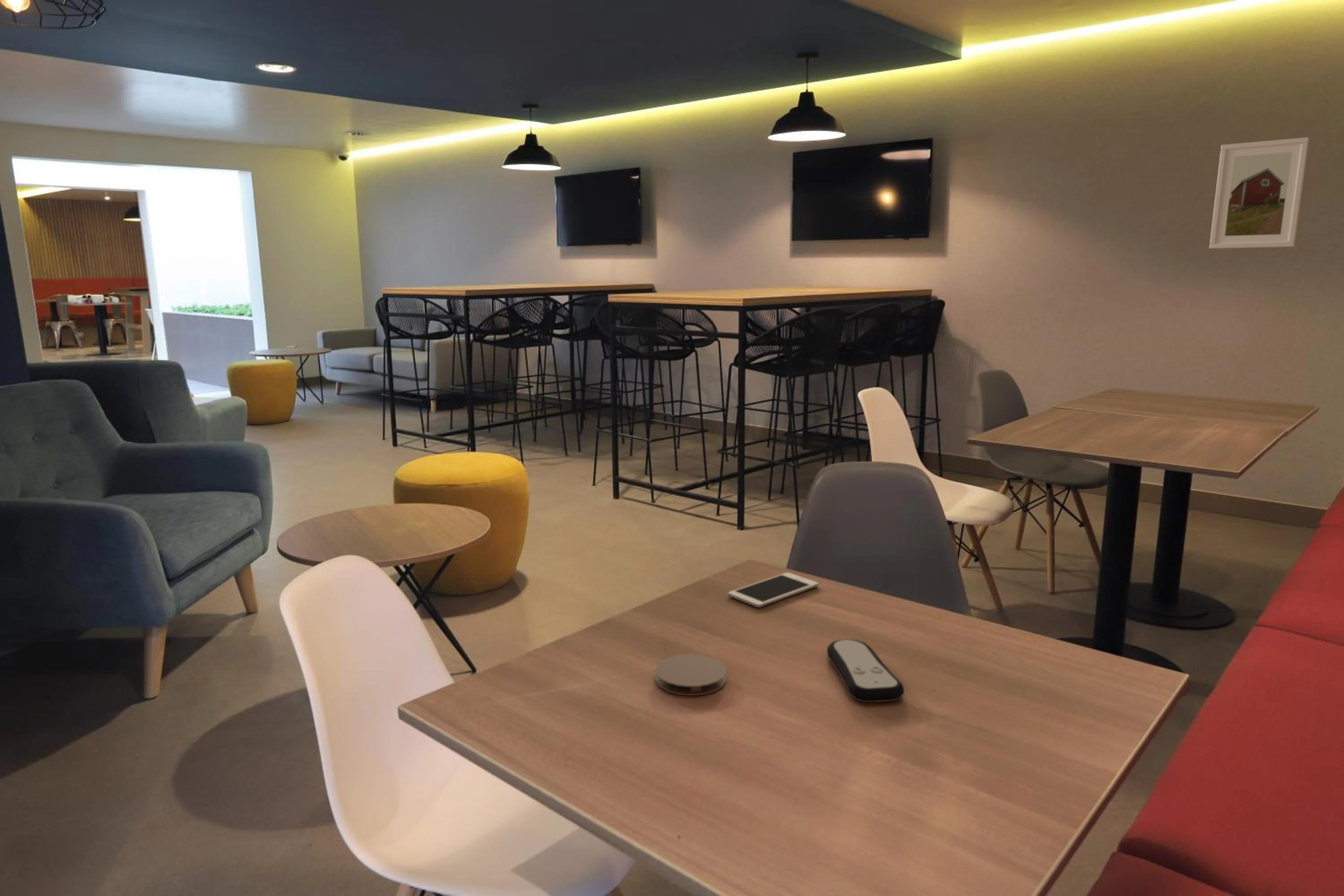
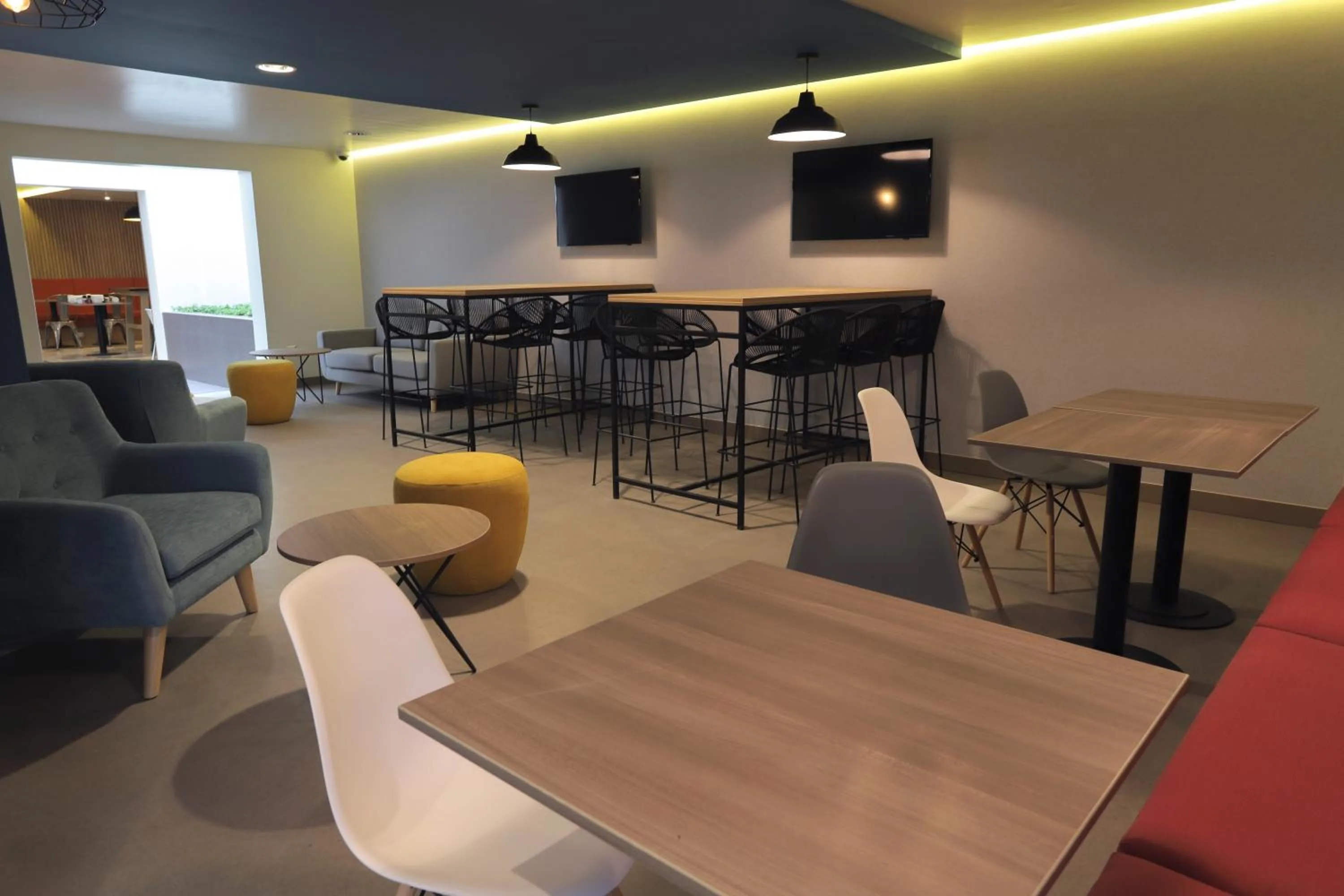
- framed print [1209,137,1310,249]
- remote control [827,639,905,703]
- cell phone [728,572,819,608]
- coaster [655,654,727,696]
